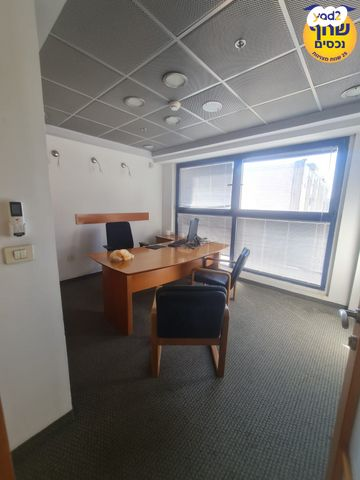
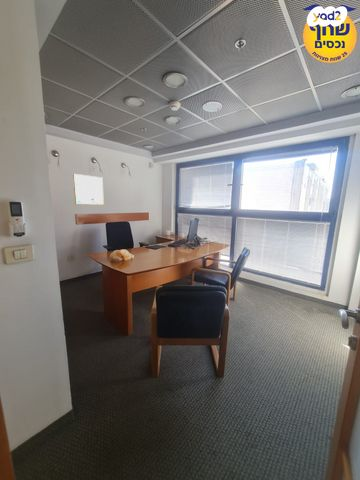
+ wall art [73,173,105,206]
